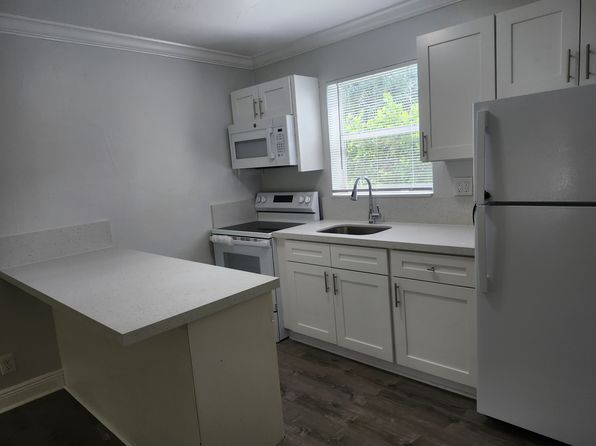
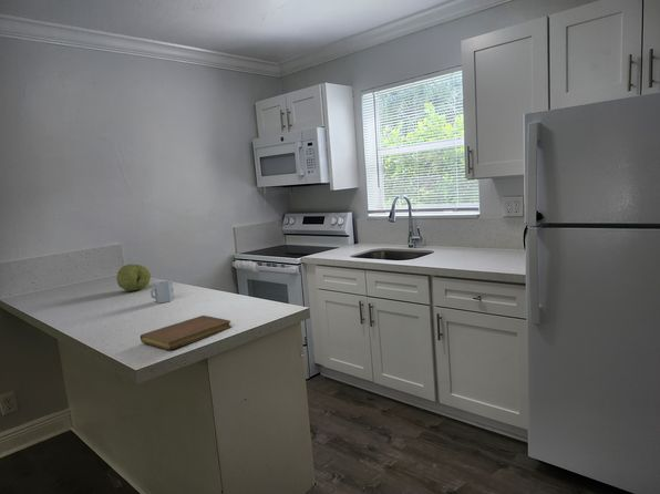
+ fruit [115,264,152,292]
+ notebook [140,315,233,351]
+ cup [149,280,175,305]
